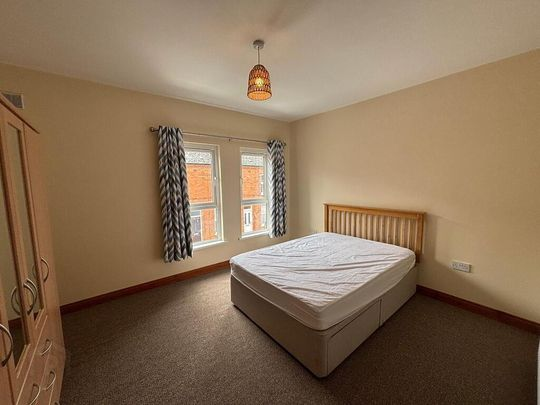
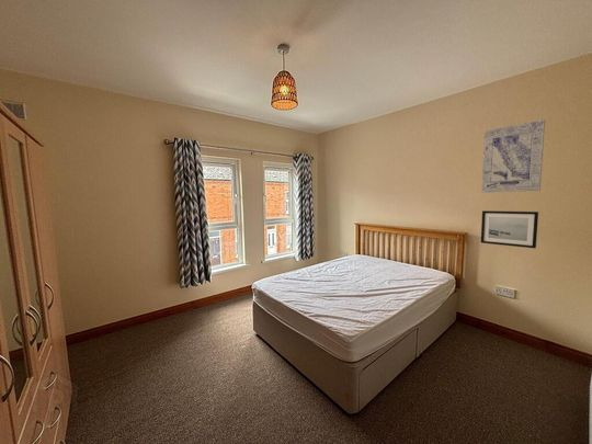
+ wall art [480,118,546,194]
+ wall art [480,209,539,249]
